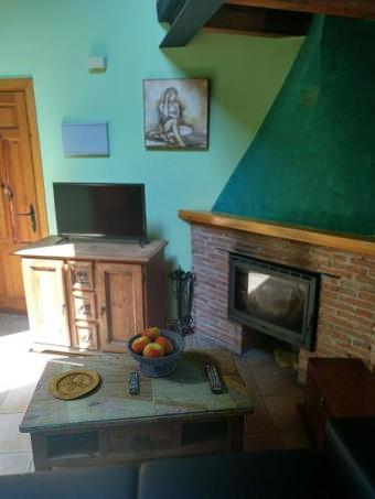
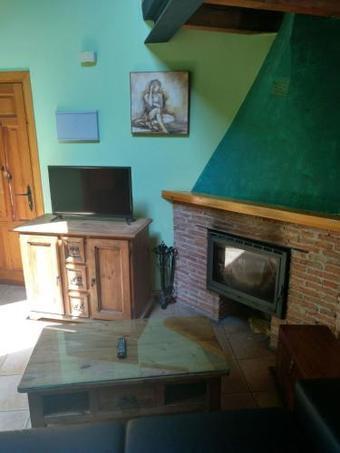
- plate [47,368,100,400]
- remote control [204,364,224,394]
- fruit bowl [126,324,188,379]
